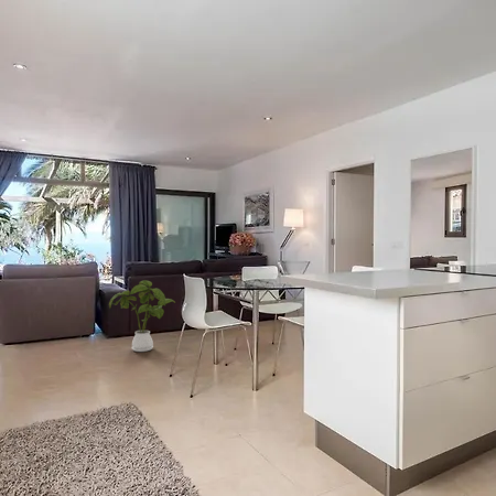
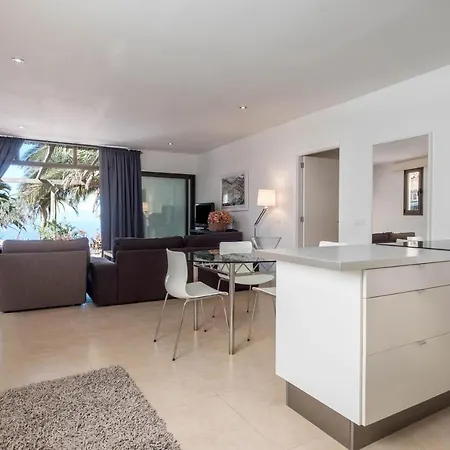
- house plant [108,279,176,353]
